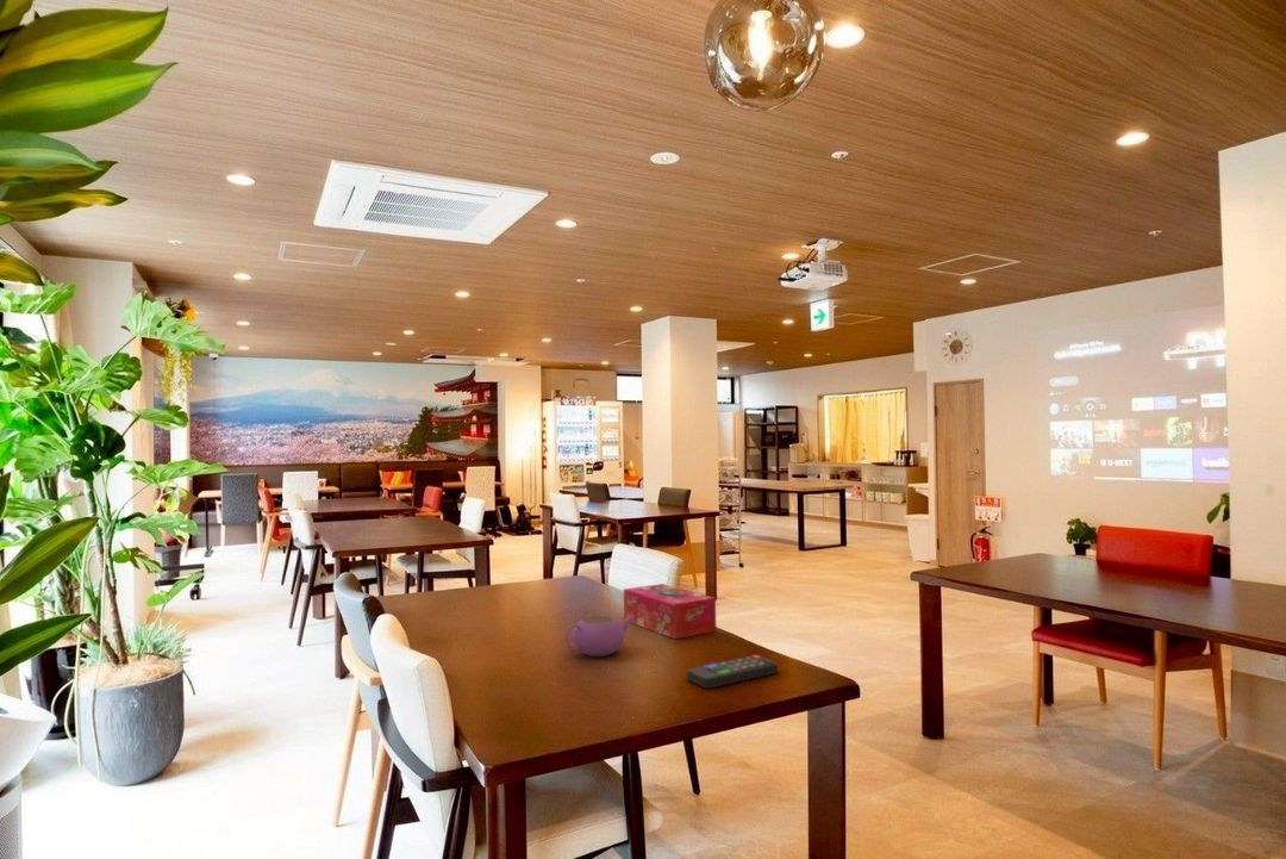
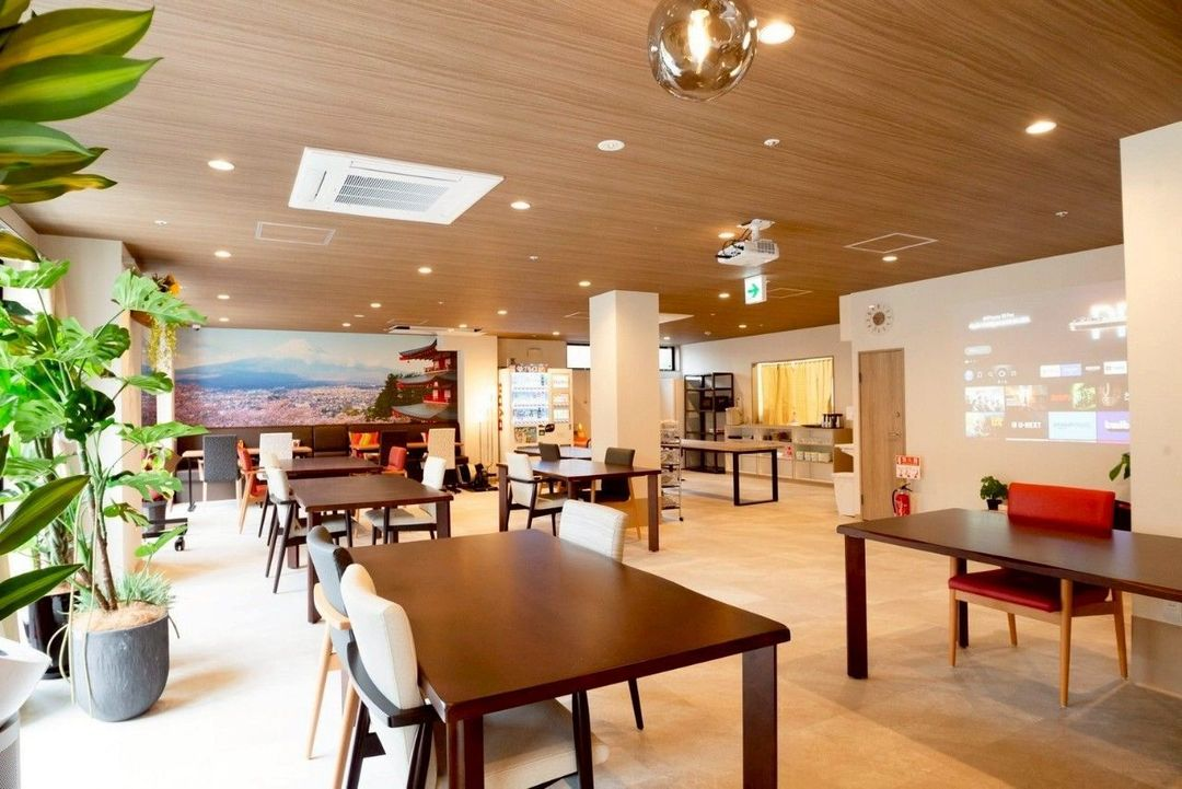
- teapot [564,615,633,658]
- remote control [686,654,779,690]
- tissue box [623,583,718,640]
